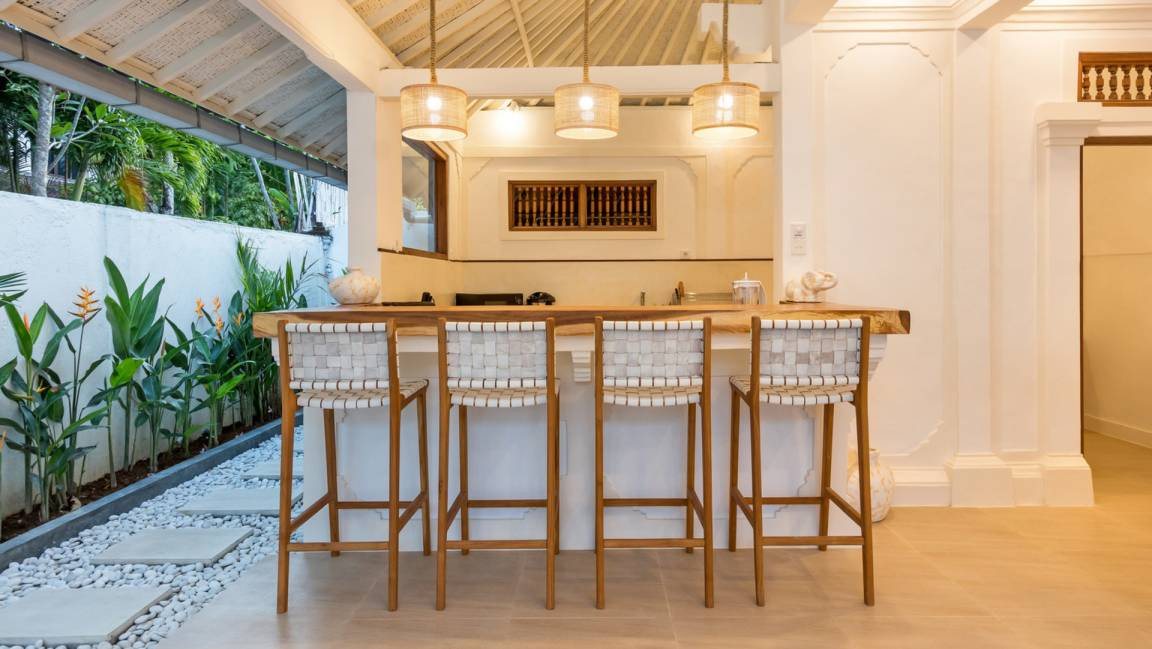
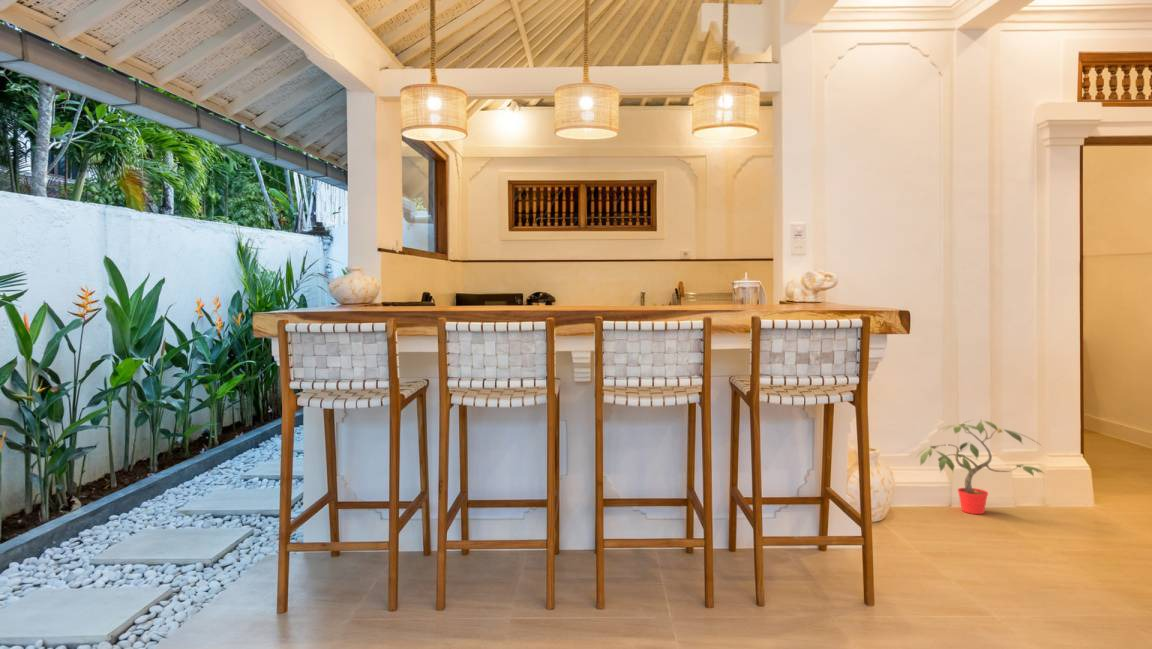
+ potted plant [915,419,1046,515]
